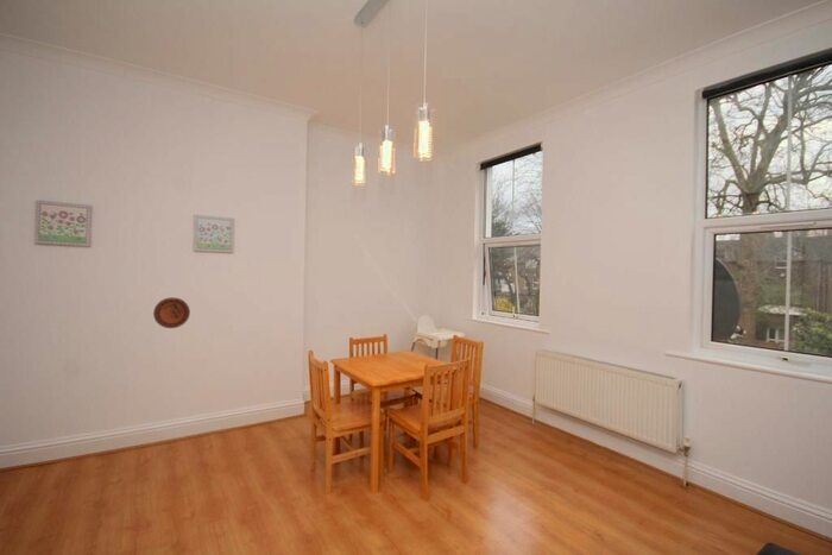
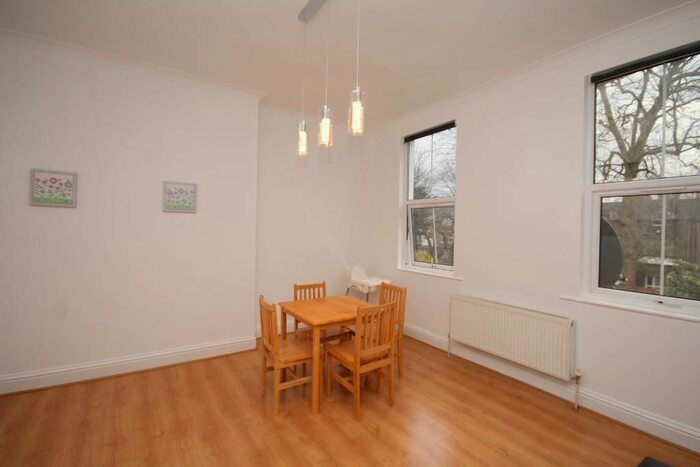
- decorative plate [152,297,191,329]
